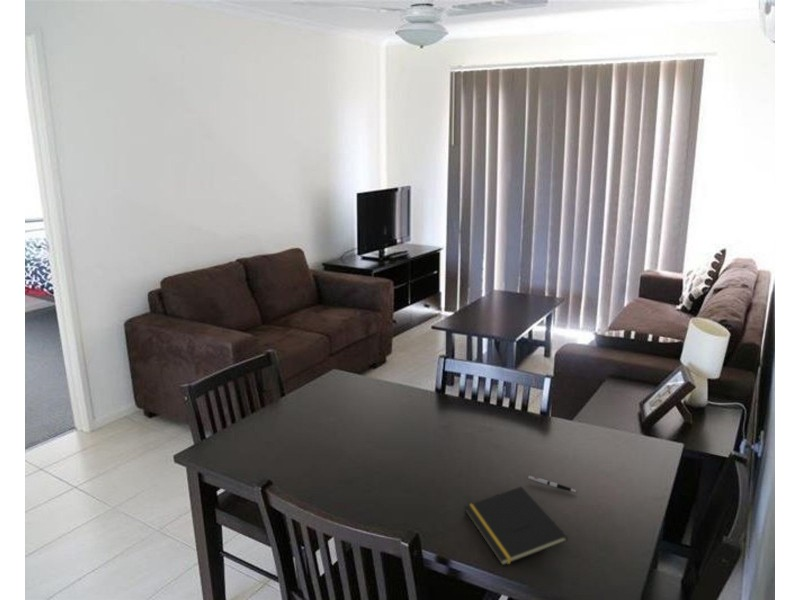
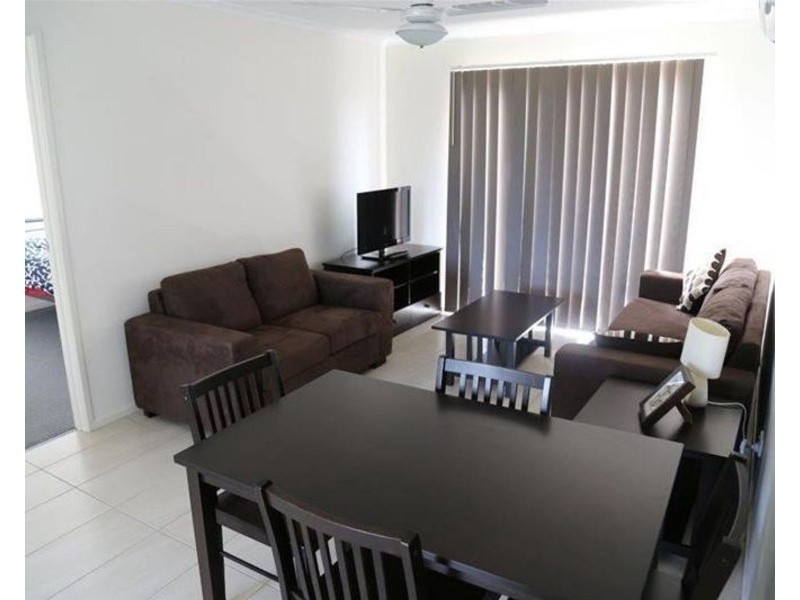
- notepad [463,485,569,567]
- pen [527,475,579,493]
